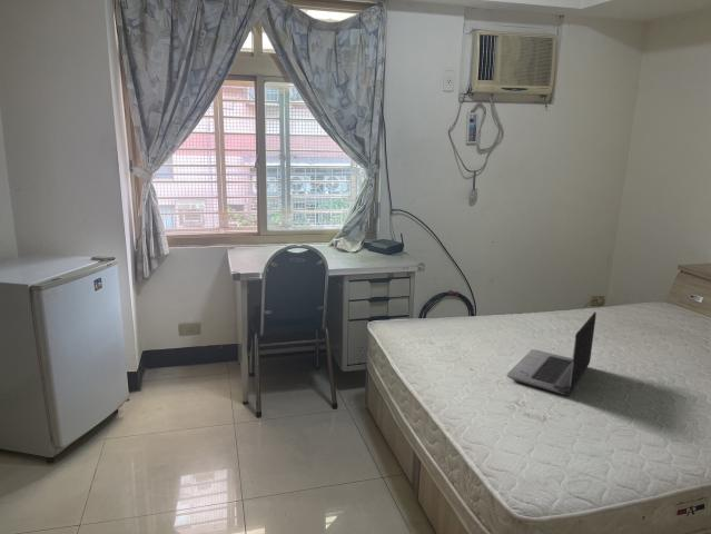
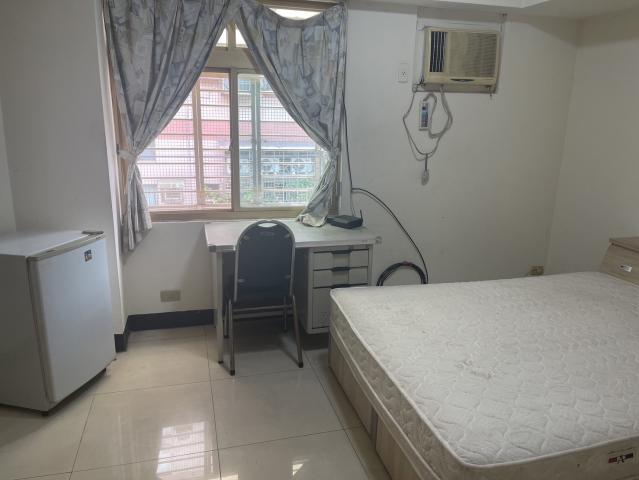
- laptop computer [505,310,598,396]
